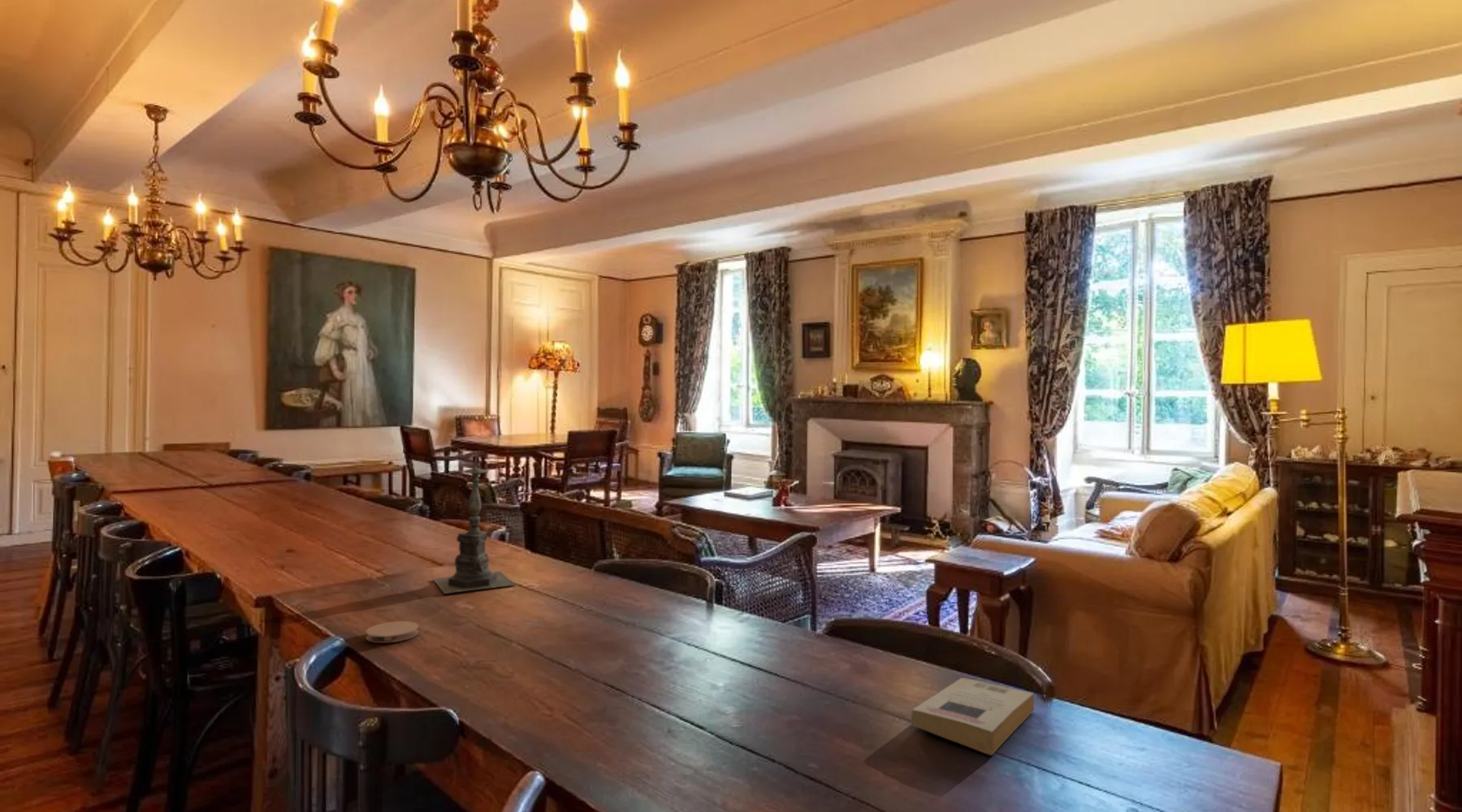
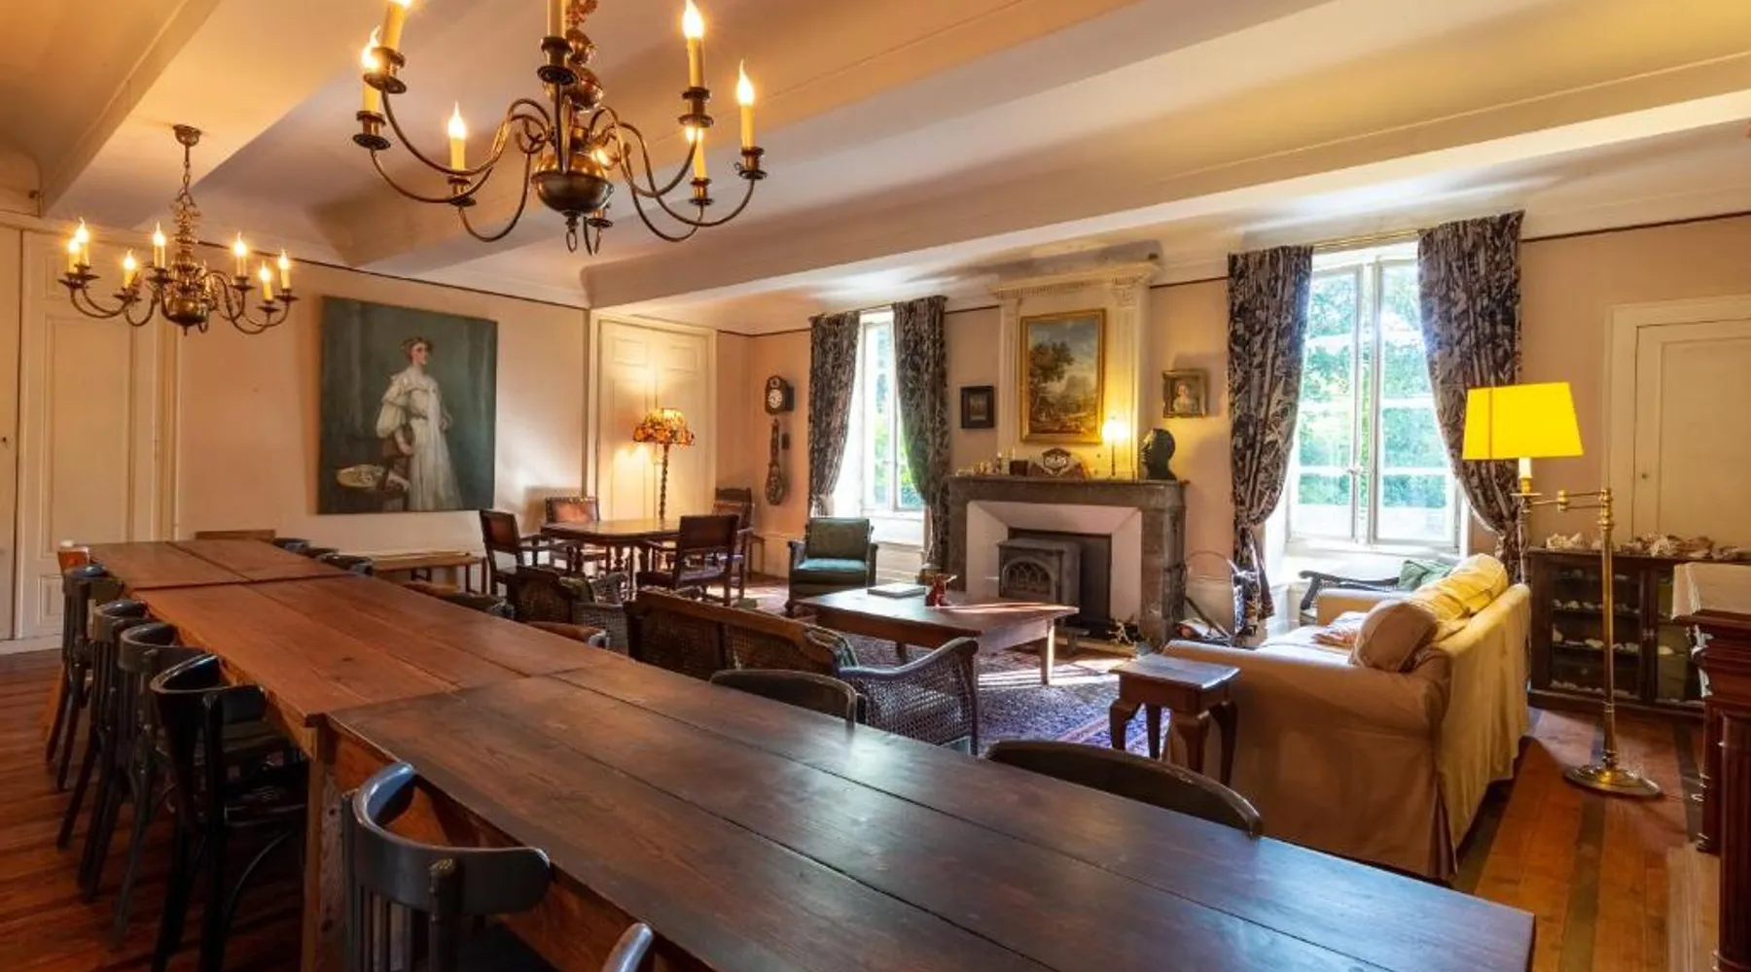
- candle holder [432,451,517,594]
- book [911,677,1035,756]
- coaster [365,620,420,644]
